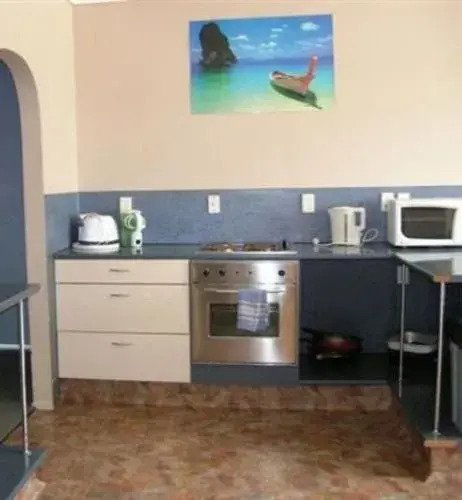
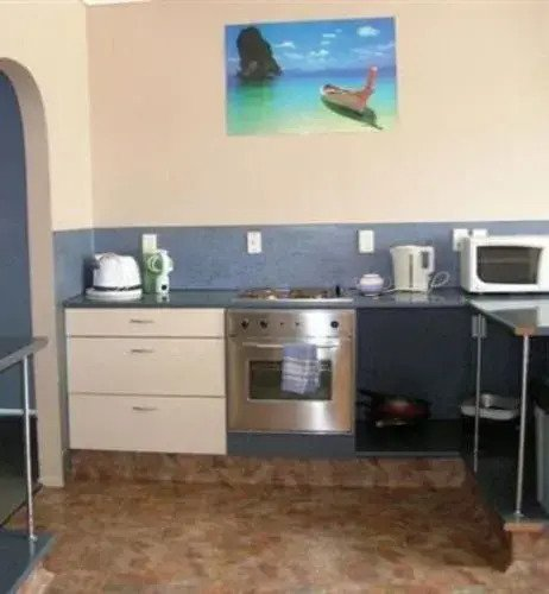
+ teapot [351,270,393,296]
